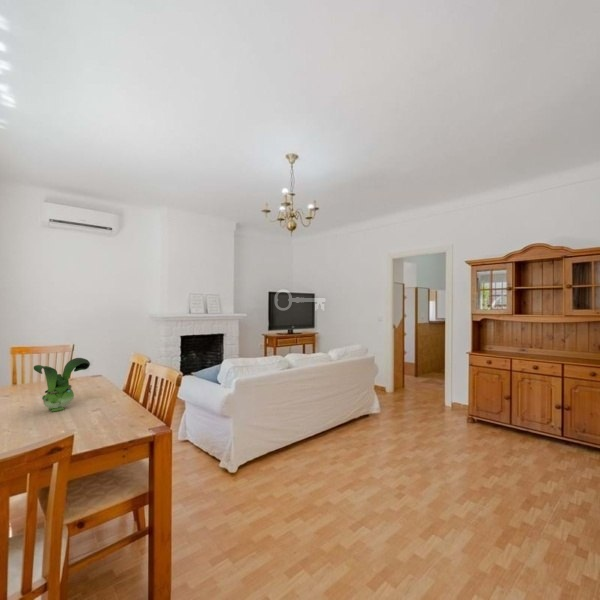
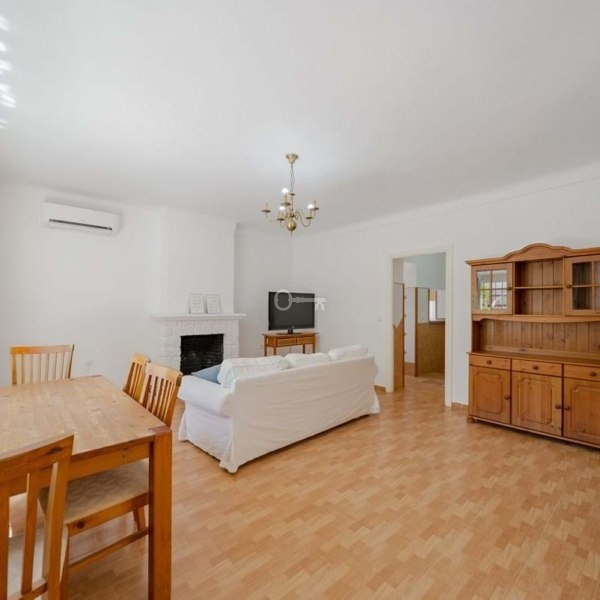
- toy figurine [33,357,91,413]
